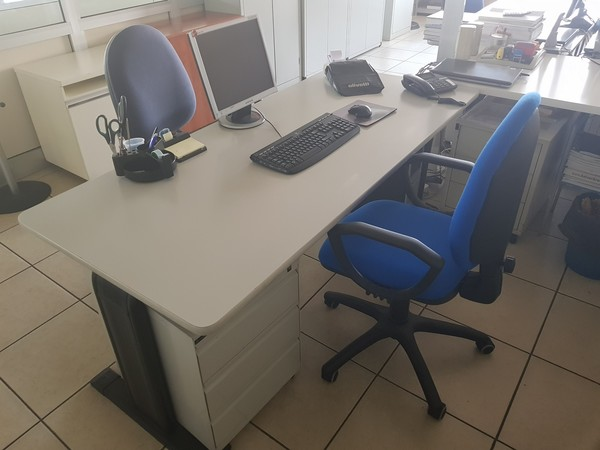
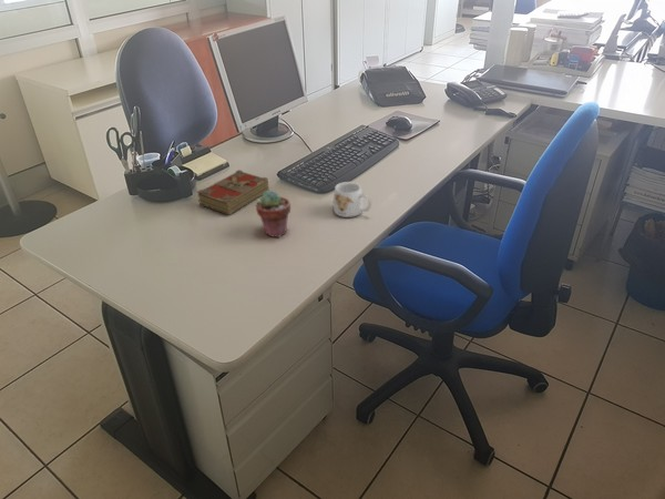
+ mug [332,181,372,218]
+ book [196,169,270,216]
+ potted succulent [255,190,291,238]
